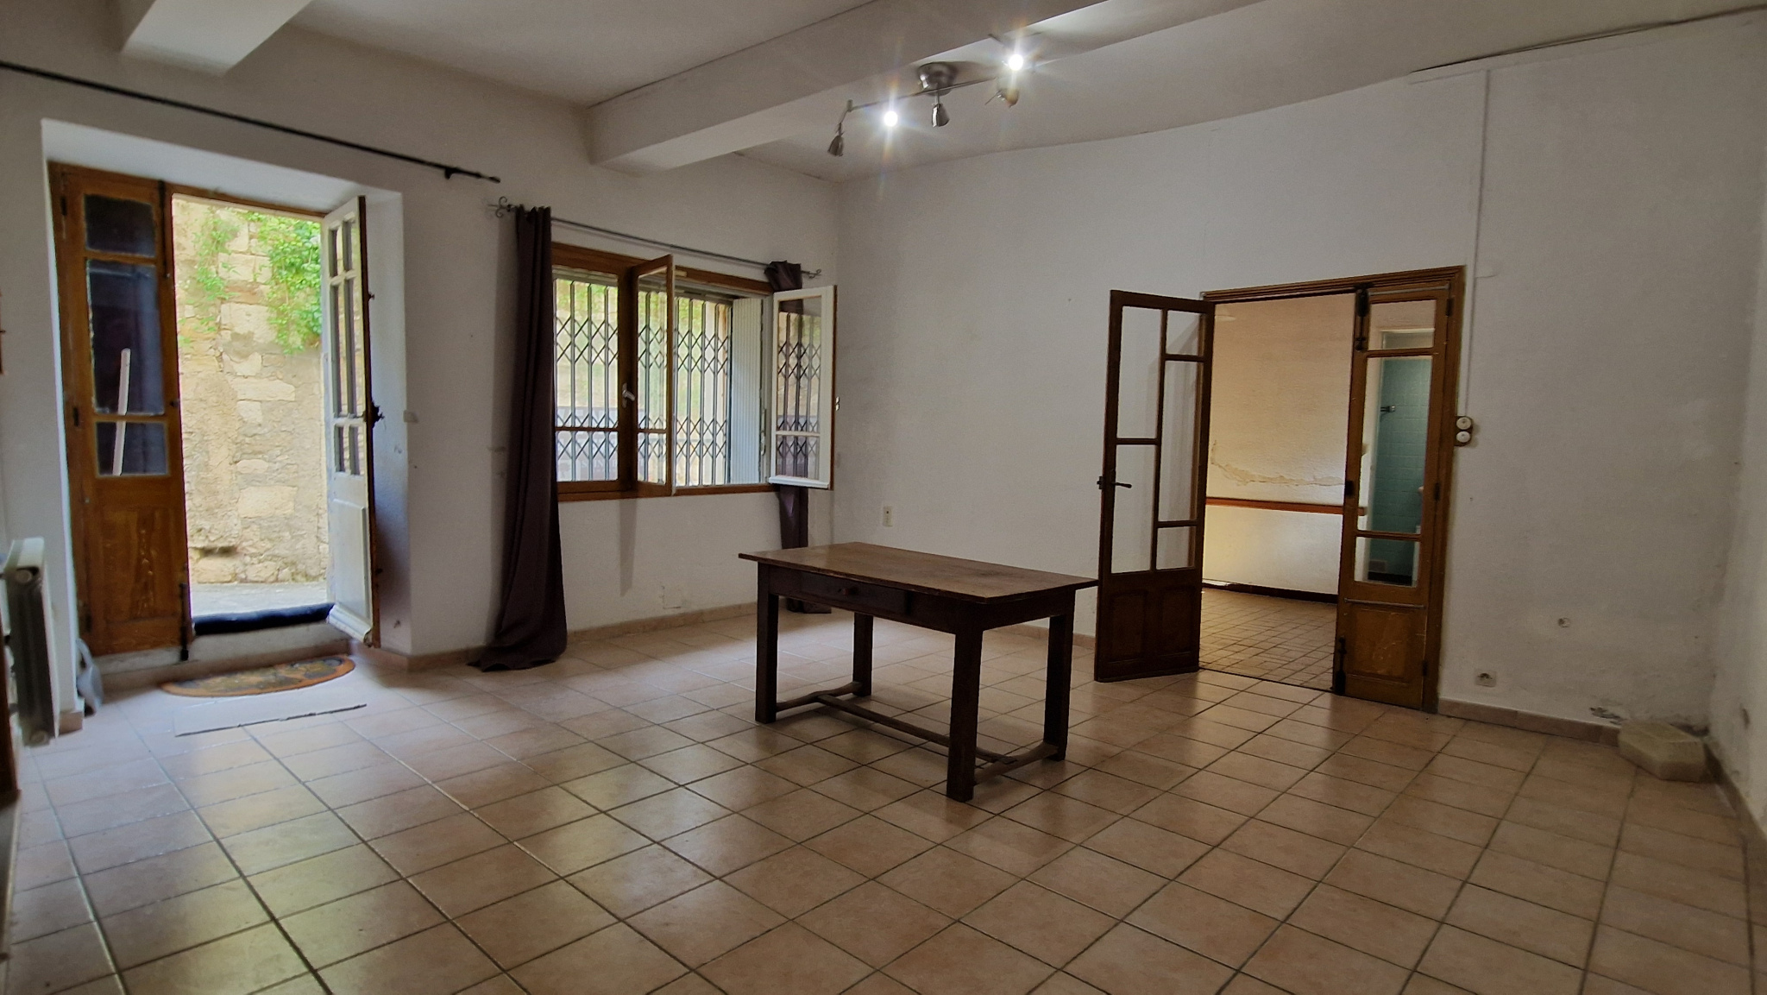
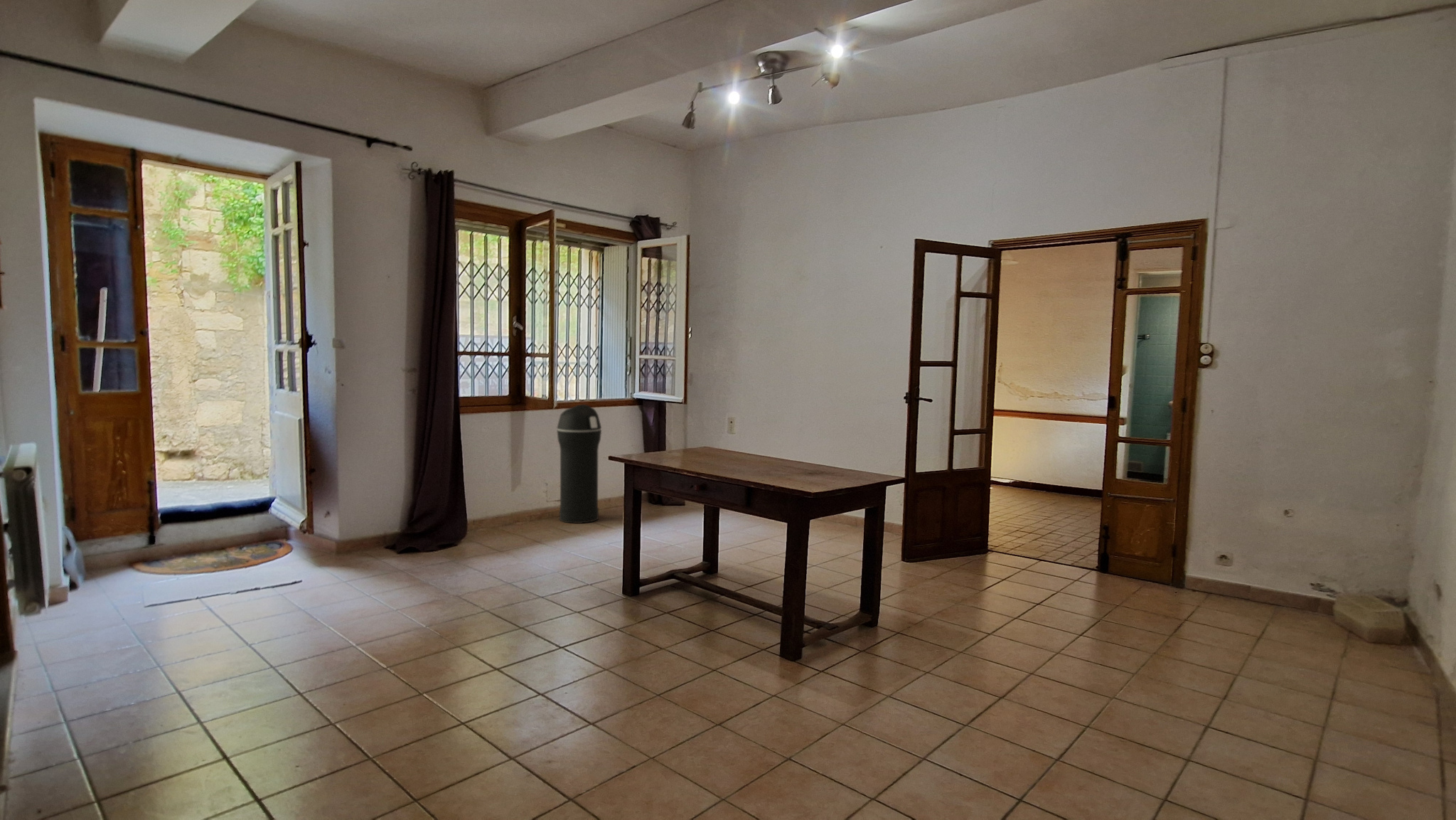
+ trash can [556,404,602,524]
